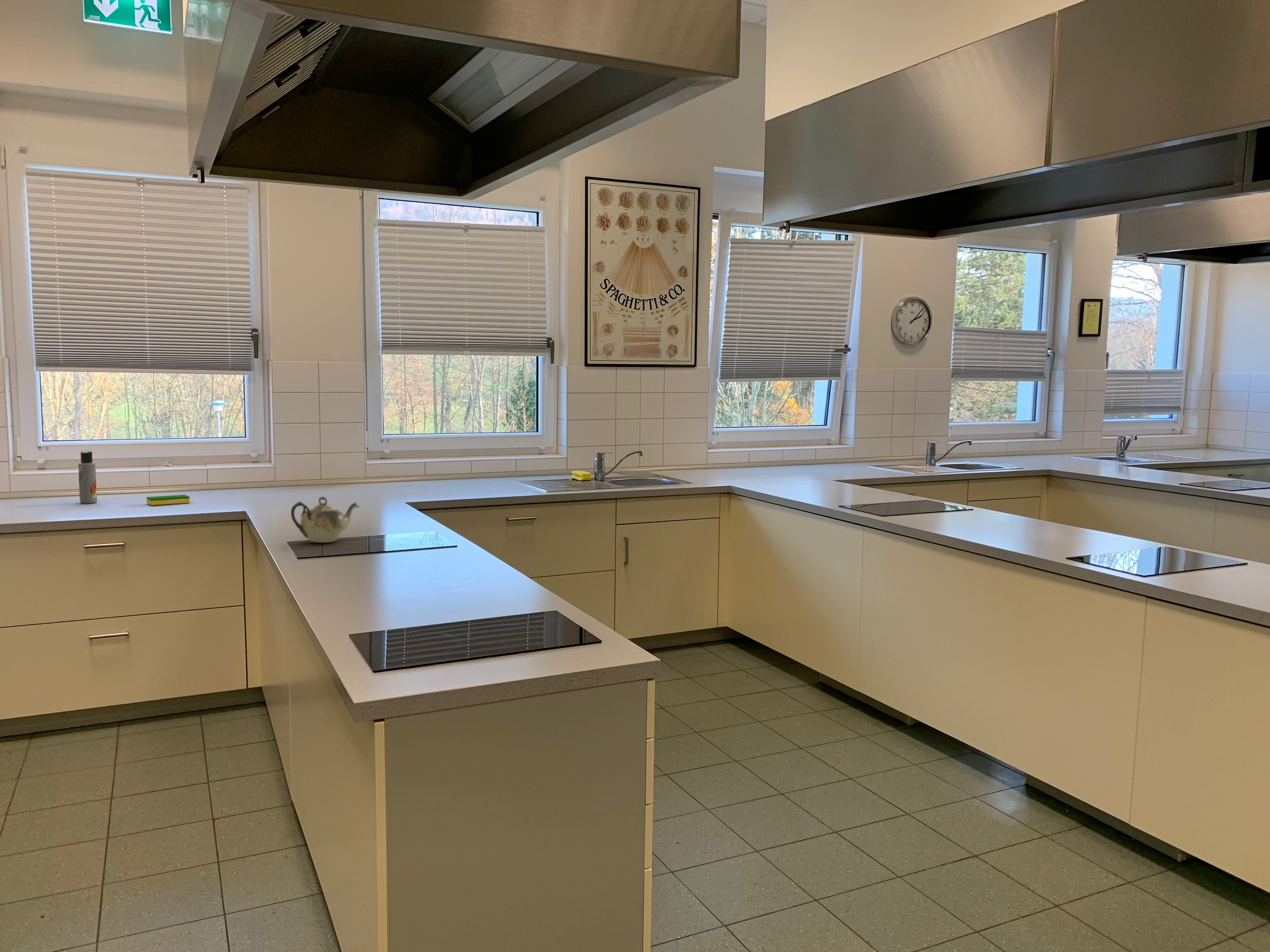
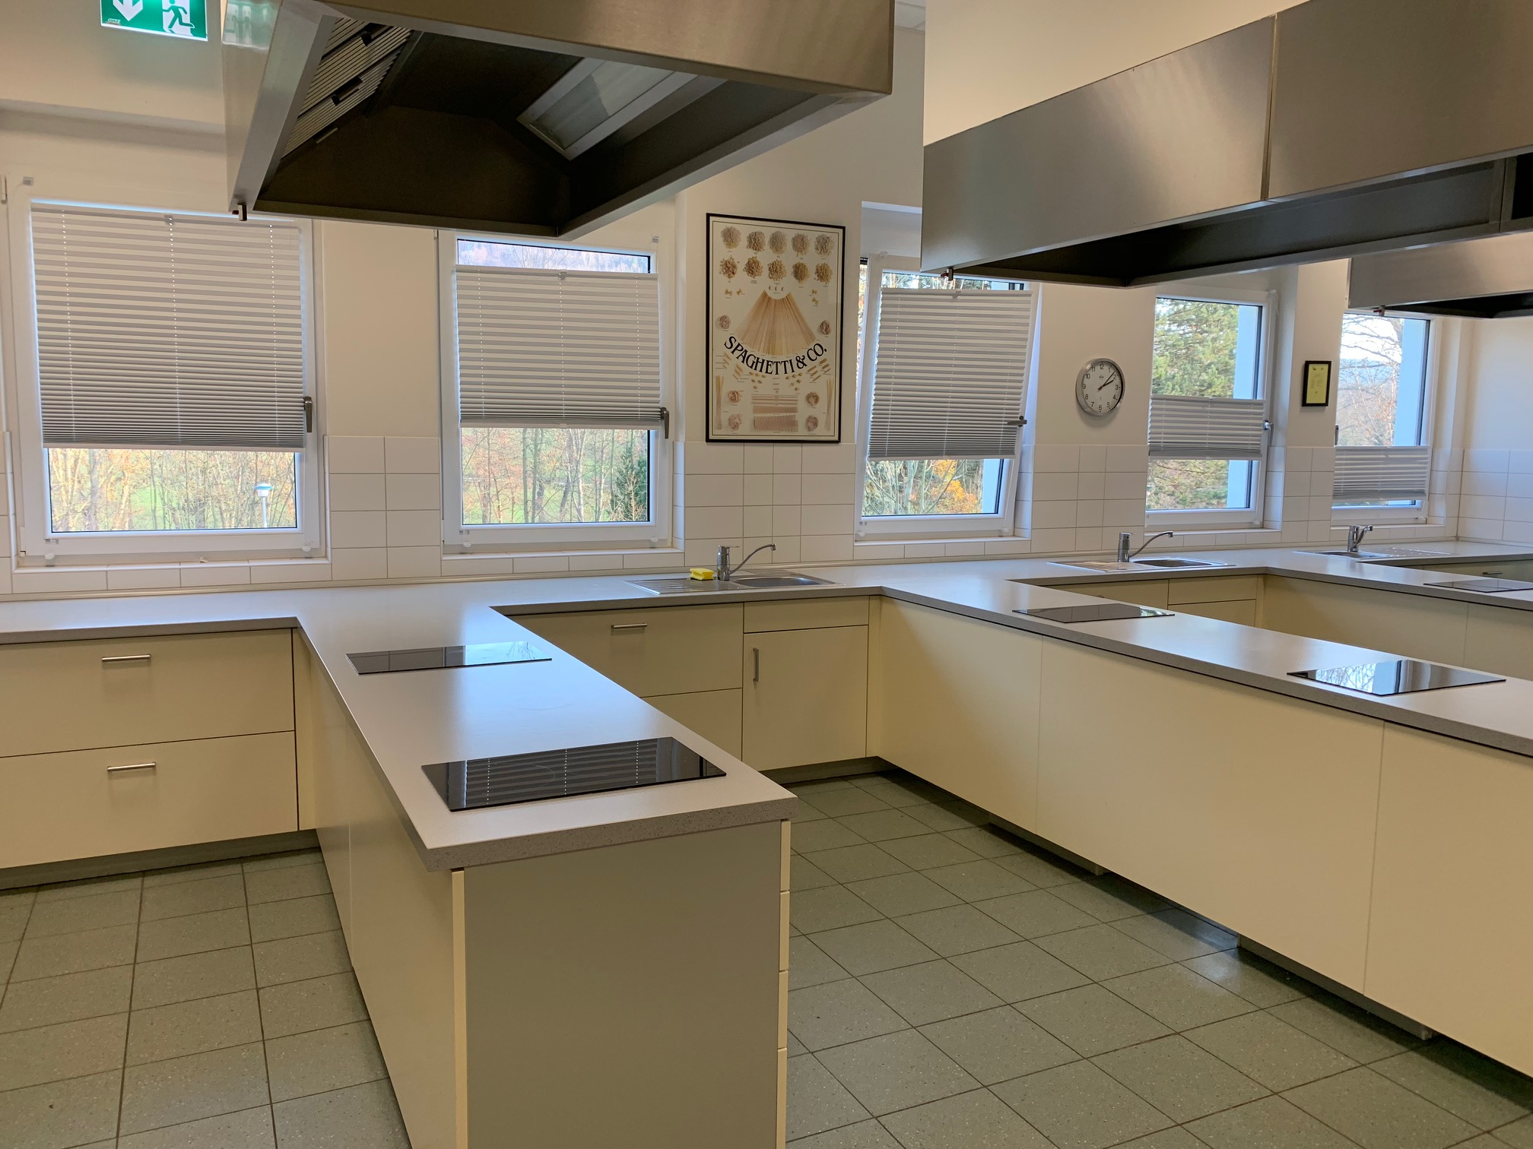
- lotion bottle [77,450,98,504]
- teapot [290,496,360,543]
- dish sponge [146,494,191,506]
